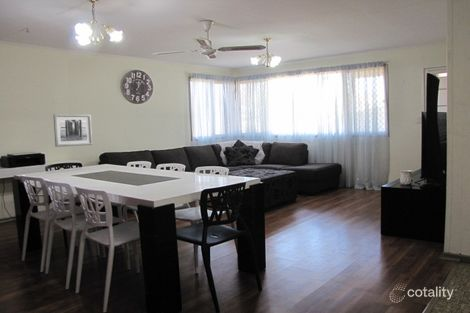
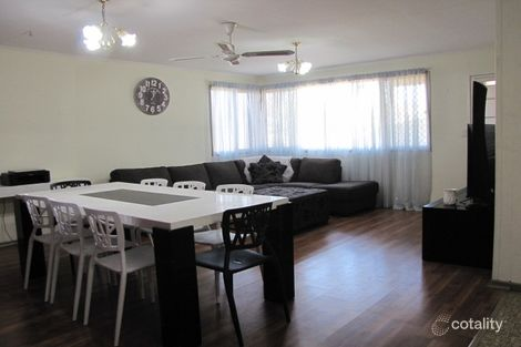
- wall art [52,113,93,148]
